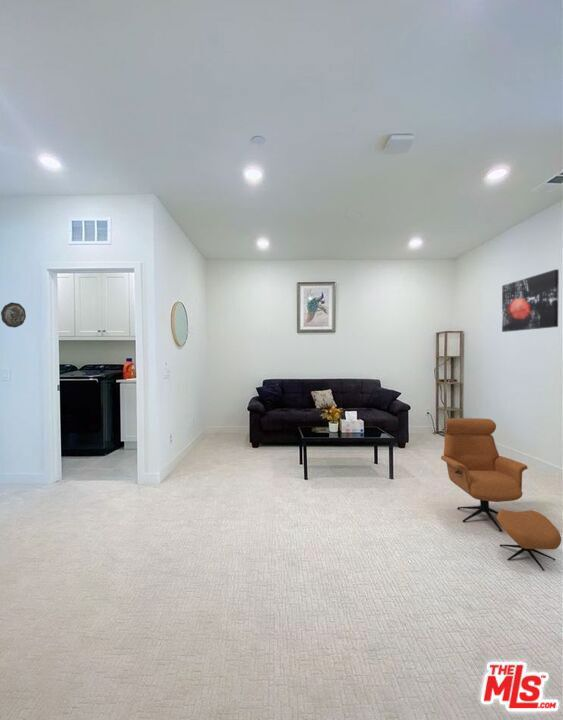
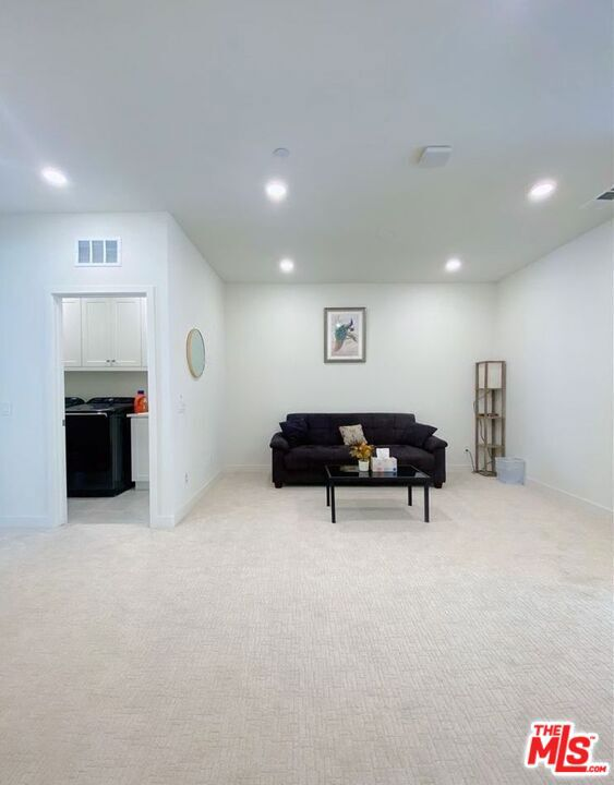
- armchair [440,417,562,572]
- wall art [501,268,560,333]
- decorative plate [0,301,27,329]
